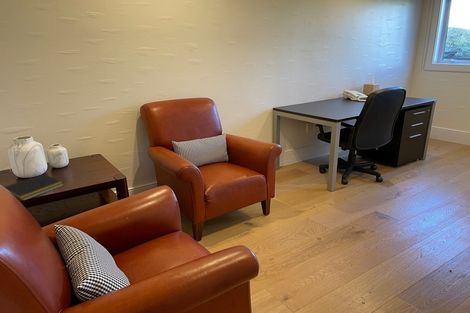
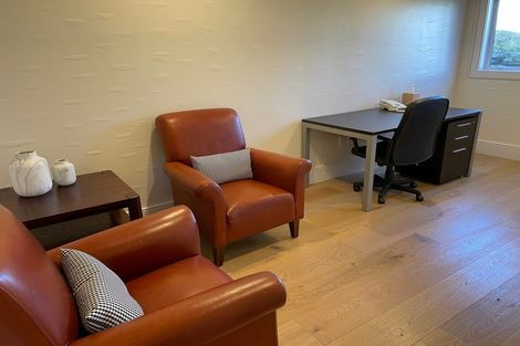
- notepad [4,173,64,202]
